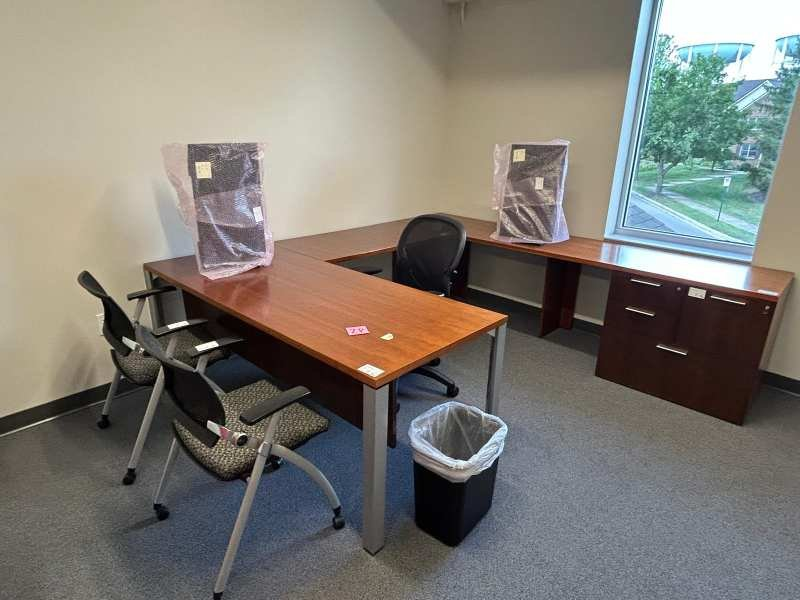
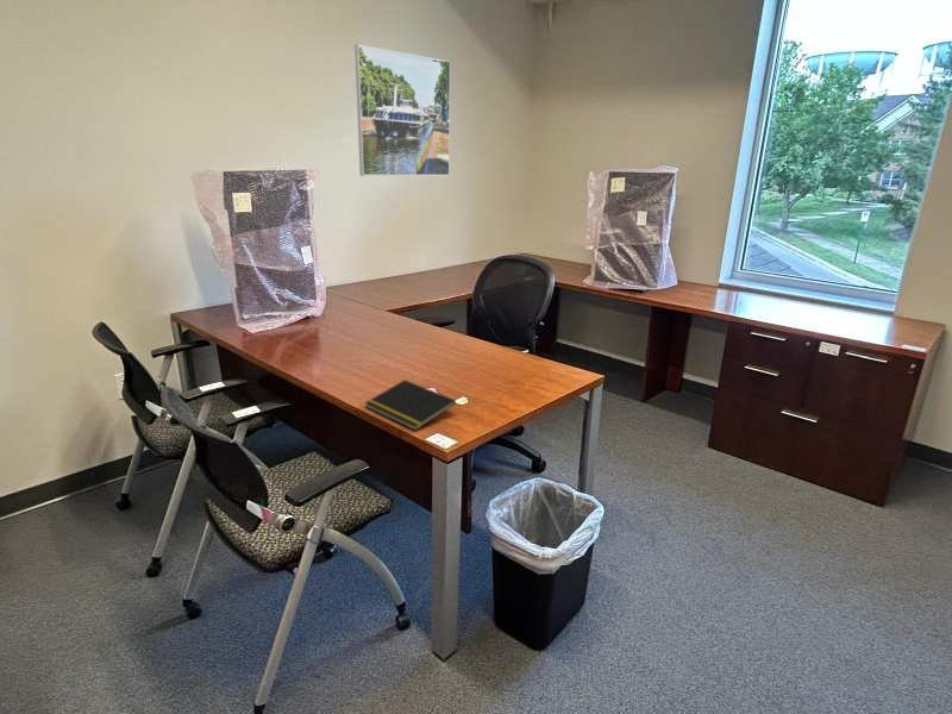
+ notepad [364,378,457,432]
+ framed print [353,43,451,177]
